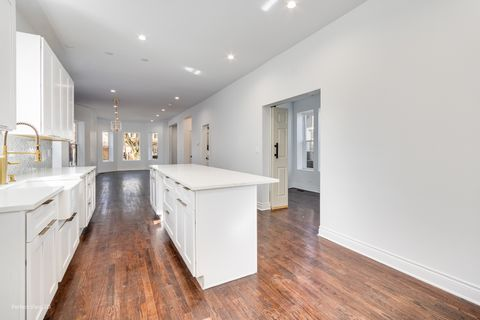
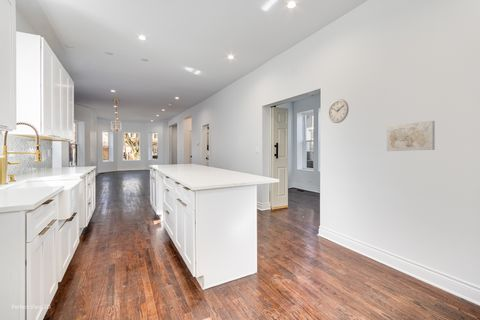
+ wall clock [327,98,350,124]
+ wall art [386,120,436,152]
